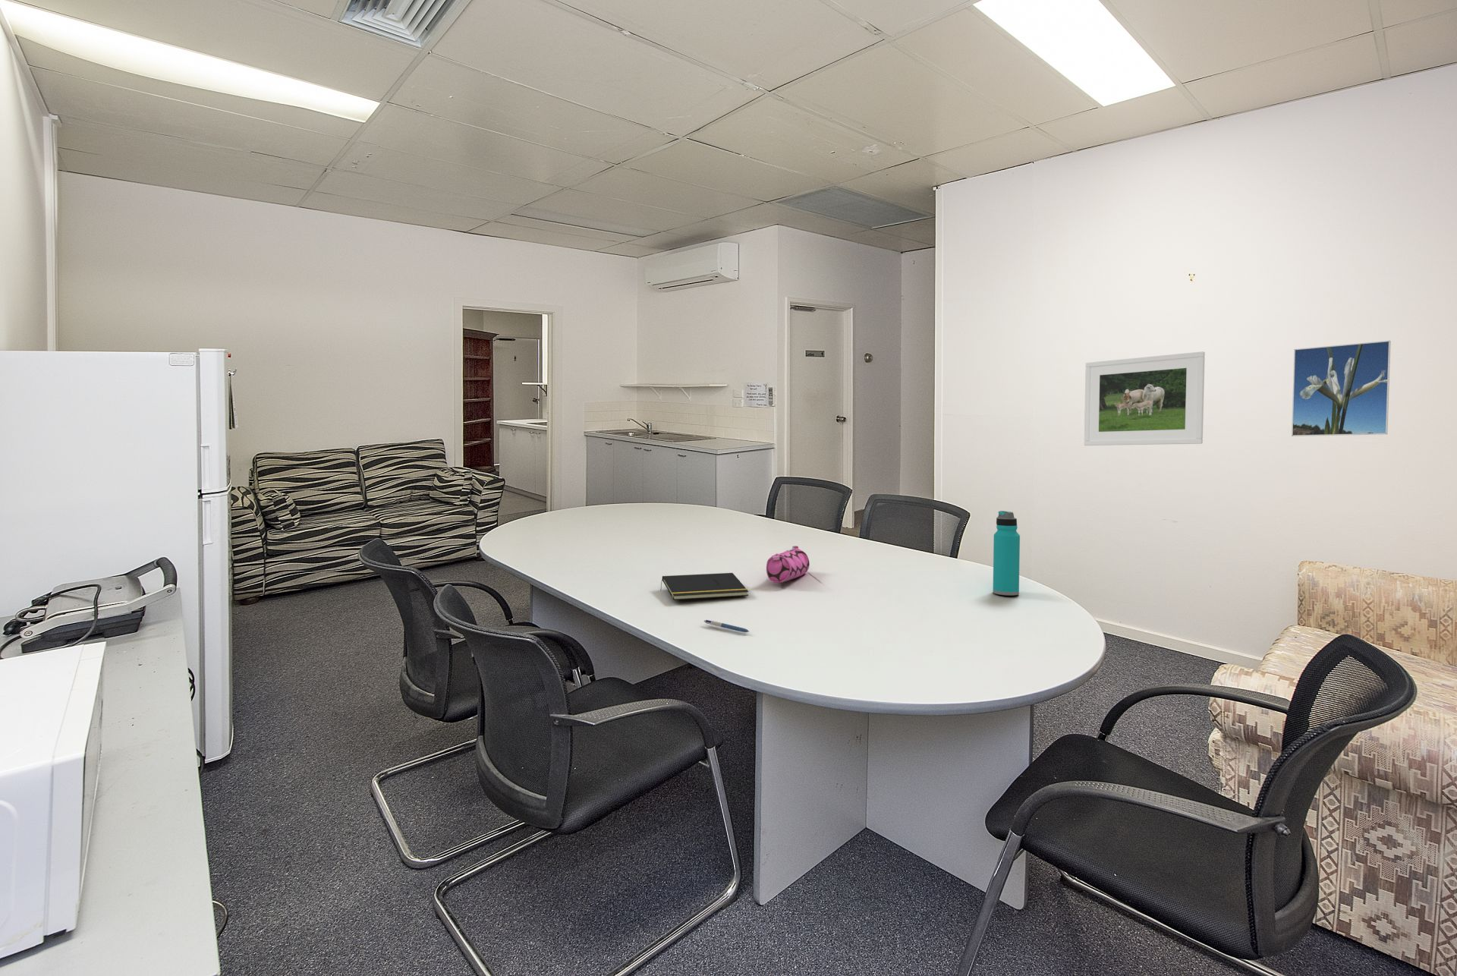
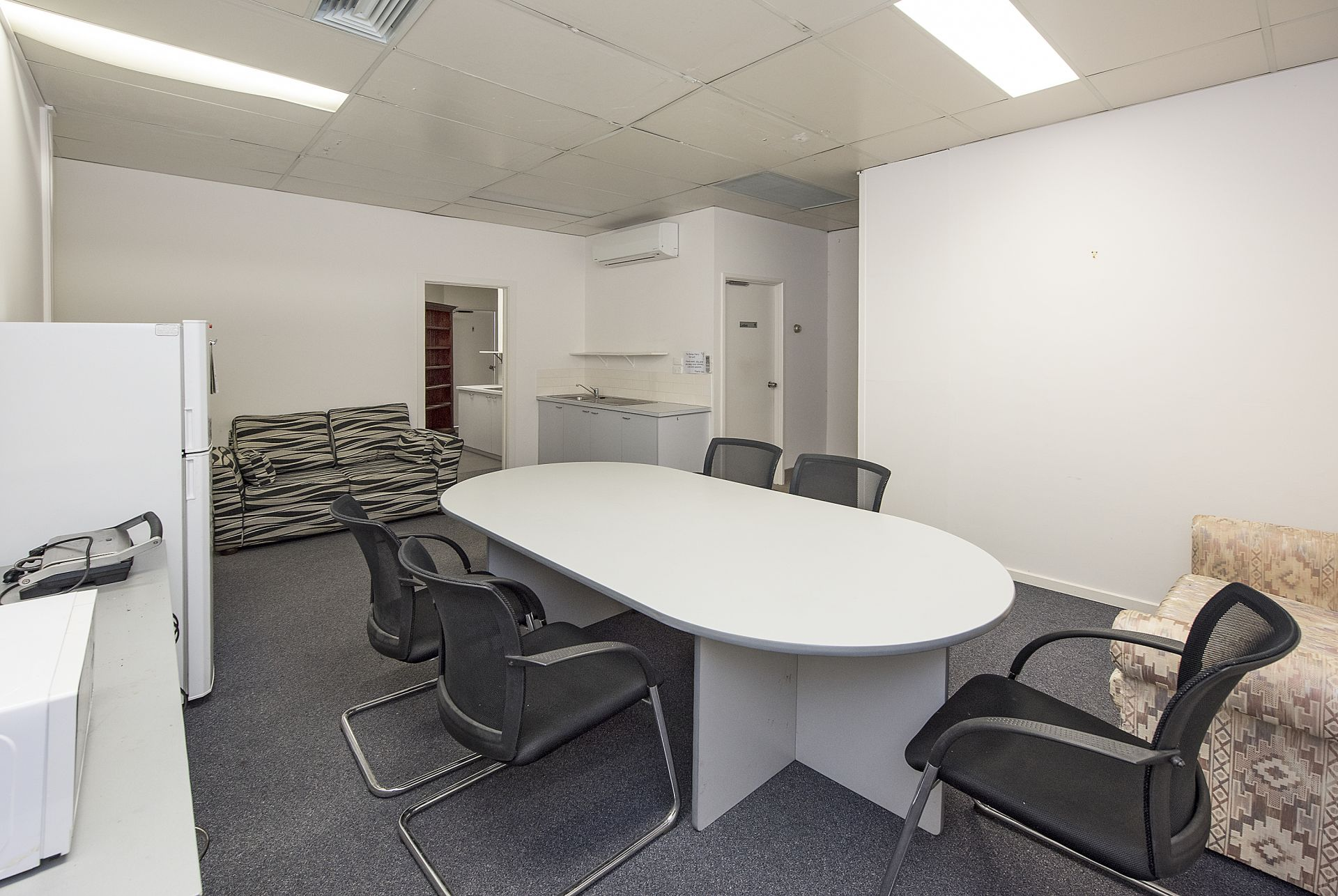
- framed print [1290,340,1392,437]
- notepad [660,572,749,601]
- pen [703,620,750,633]
- water bottle [992,510,1020,597]
- pencil case [766,545,810,584]
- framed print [1083,351,1205,447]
